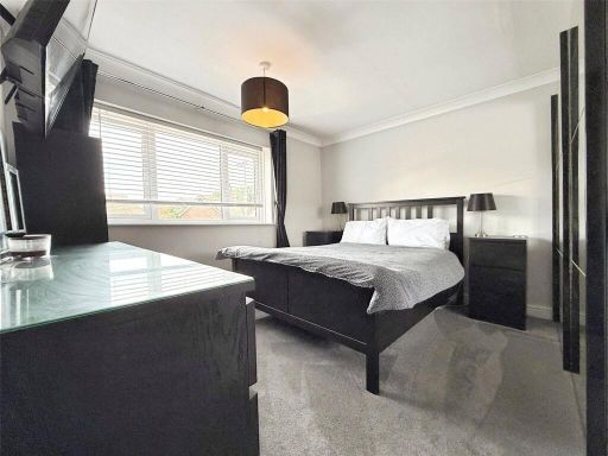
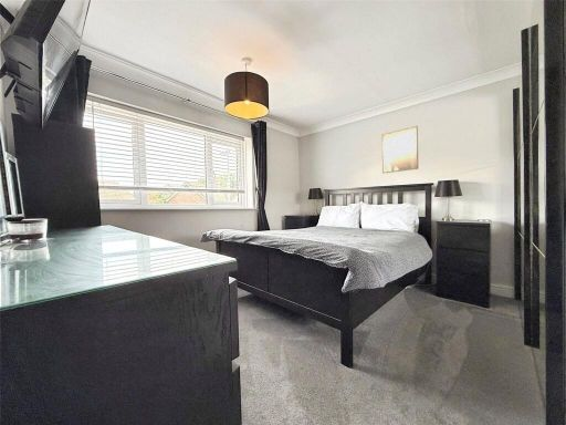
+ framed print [380,125,419,174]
